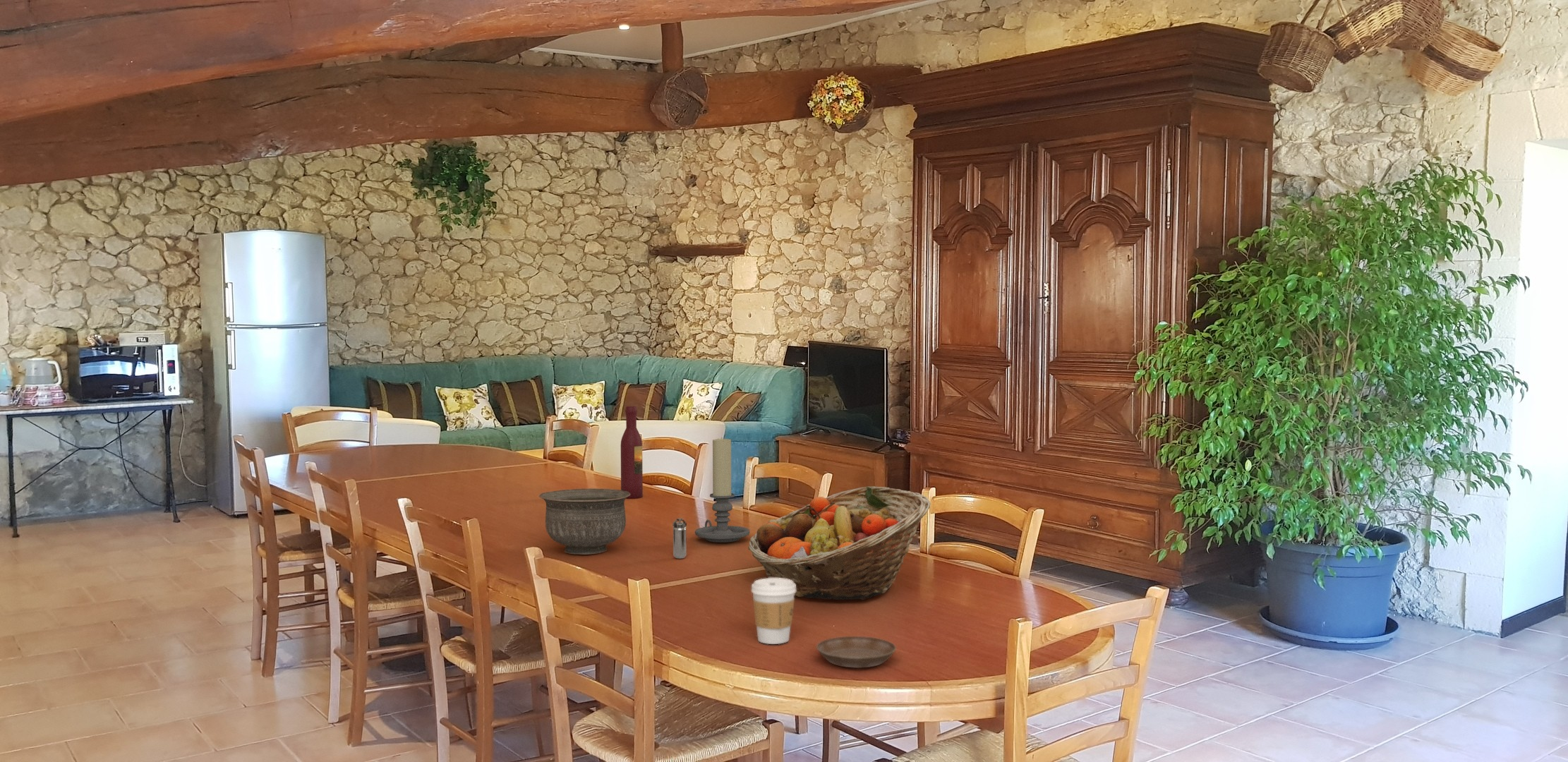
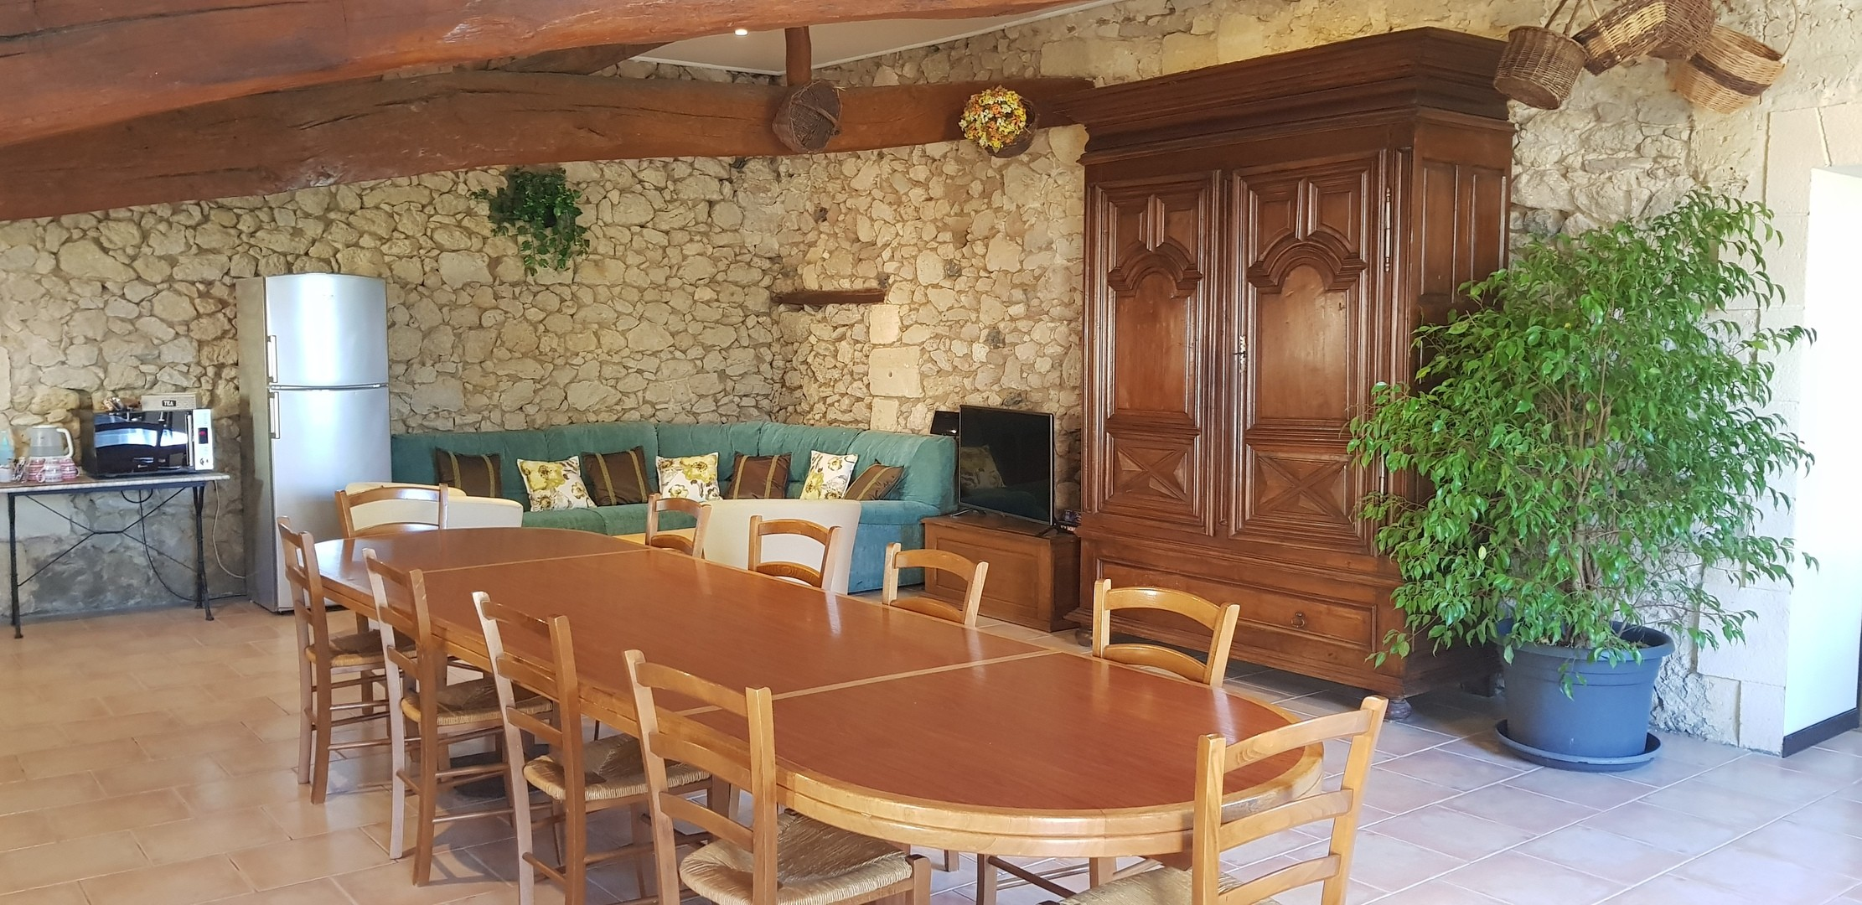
- bowl [538,488,630,555]
- candle holder [694,437,750,543]
- coffee cup [751,578,796,645]
- saucer [816,636,897,669]
- wine bottle [620,405,644,500]
- shaker [672,518,687,560]
- fruit basket [747,485,931,600]
